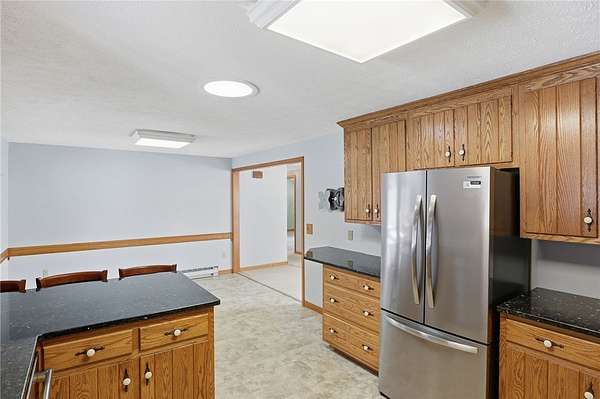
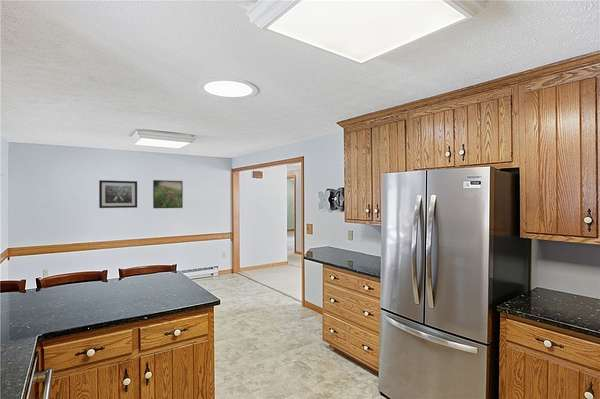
+ wall art [98,179,138,209]
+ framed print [152,179,184,209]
